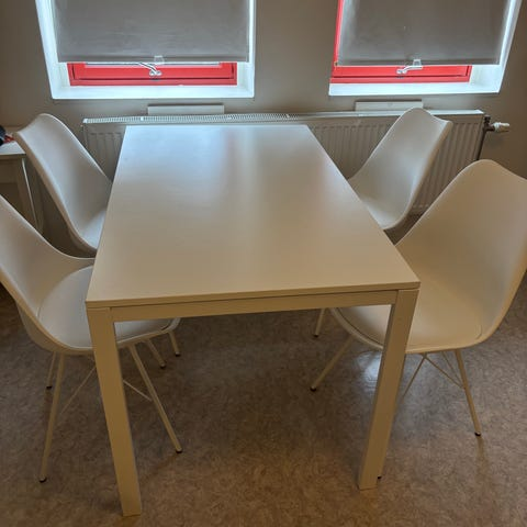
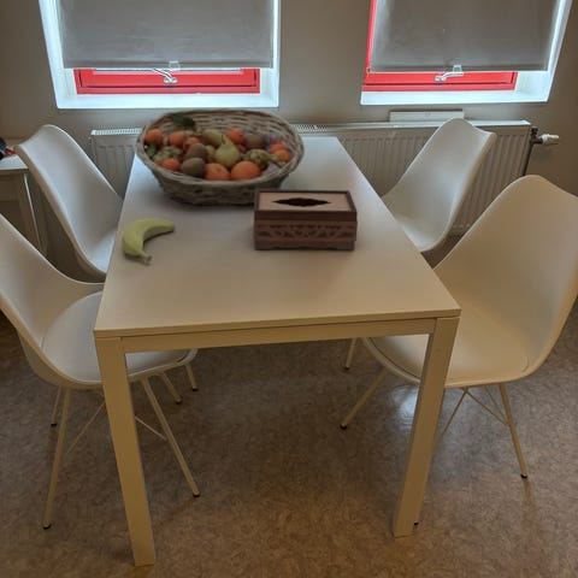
+ banana [120,217,176,264]
+ tissue box [253,188,359,250]
+ fruit basket [135,107,306,207]
